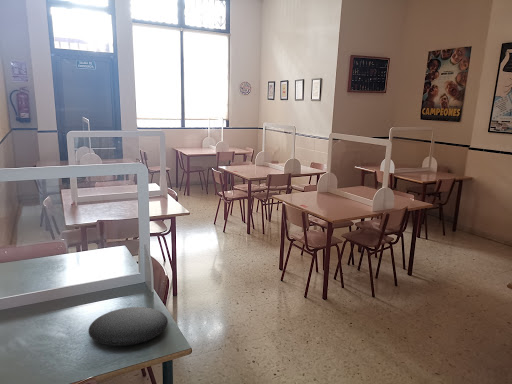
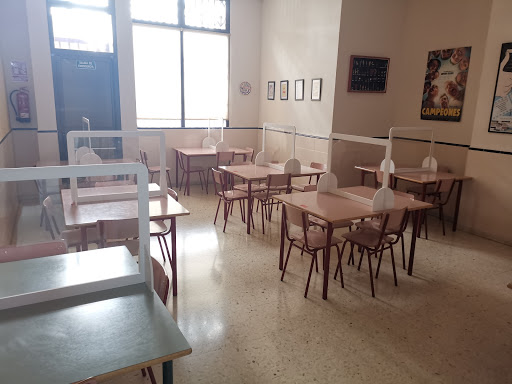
- plate [87,306,169,347]
